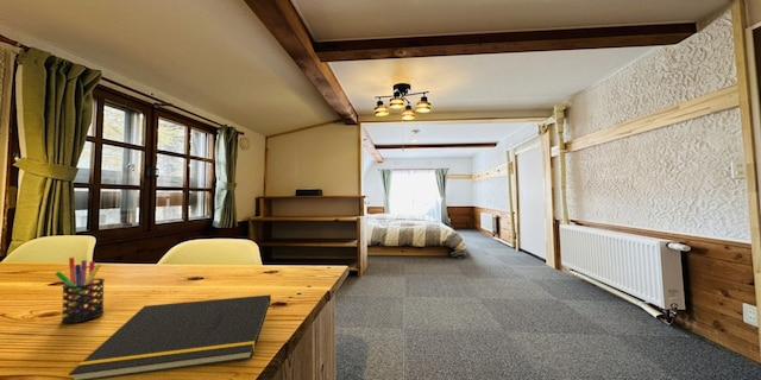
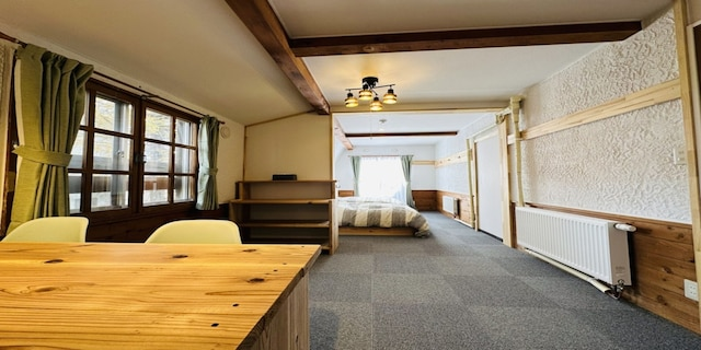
- pen holder [54,256,106,324]
- notepad [68,293,272,380]
